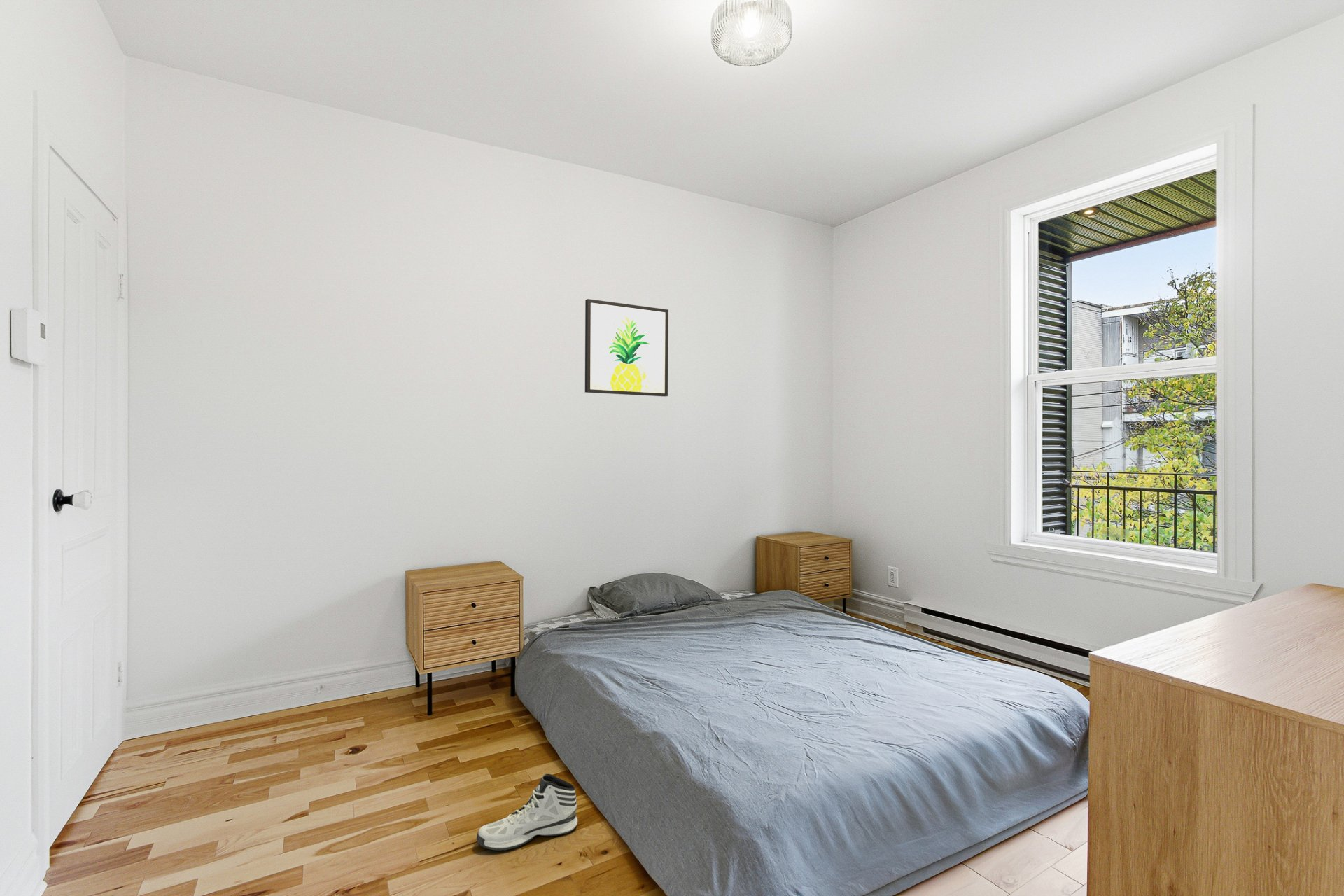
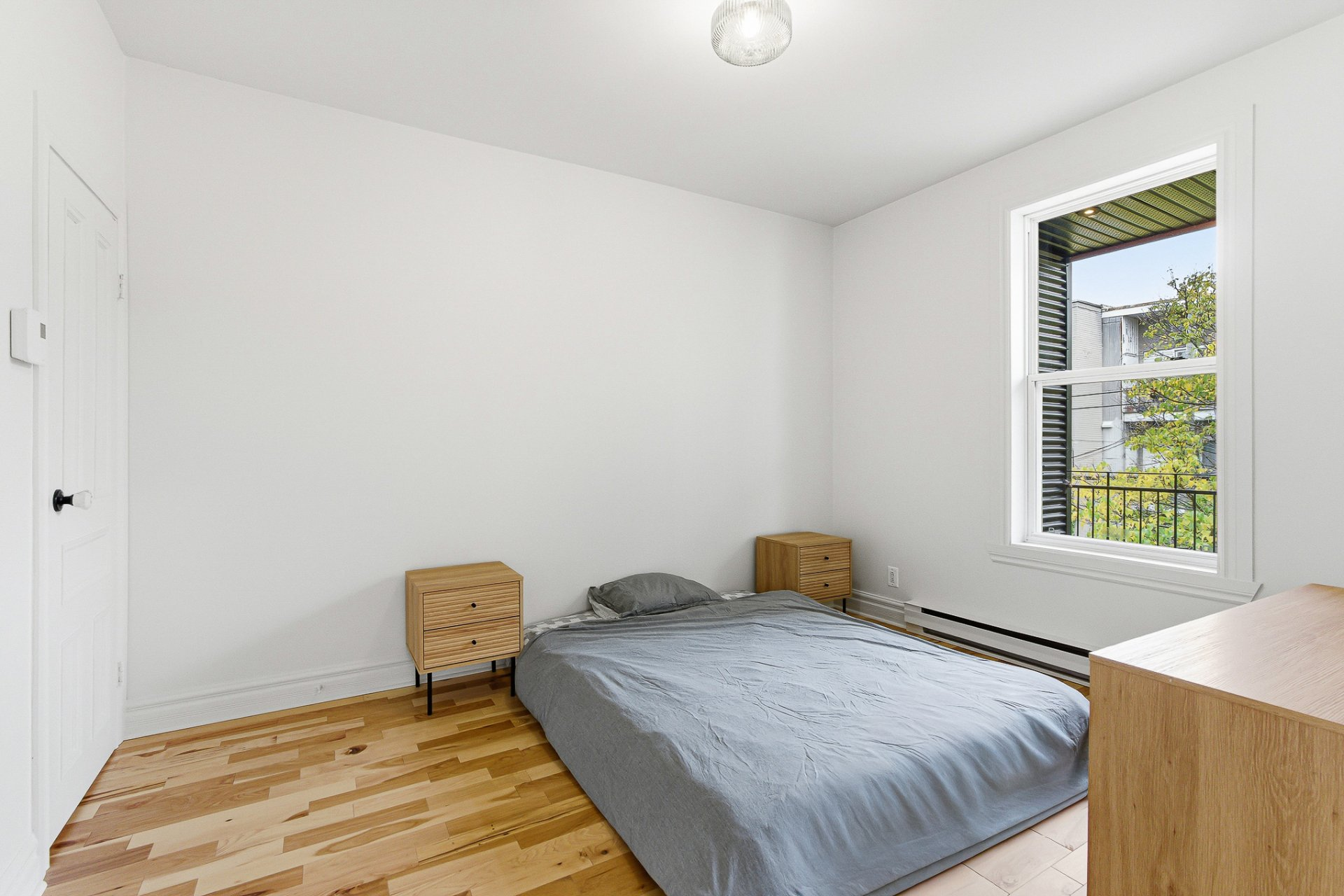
- sneaker [476,773,578,851]
- wall art [584,298,669,398]
